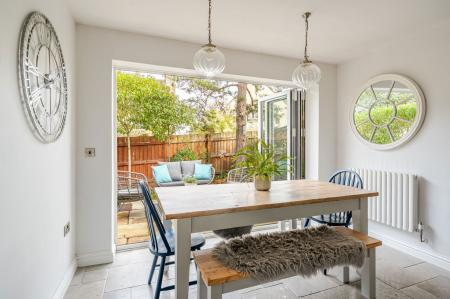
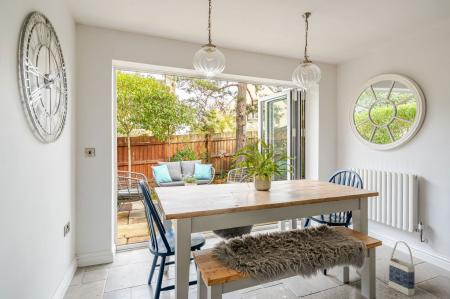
+ bag [388,240,416,297]
